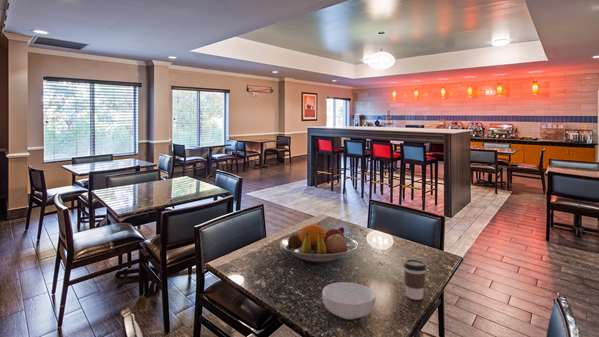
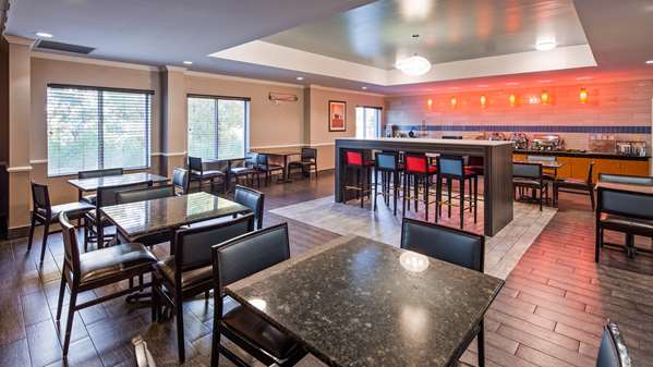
- fruit bowl [279,222,359,263]
- cereal bowl [321,281,376,320]
- coffee cup [403,258,427,301]
